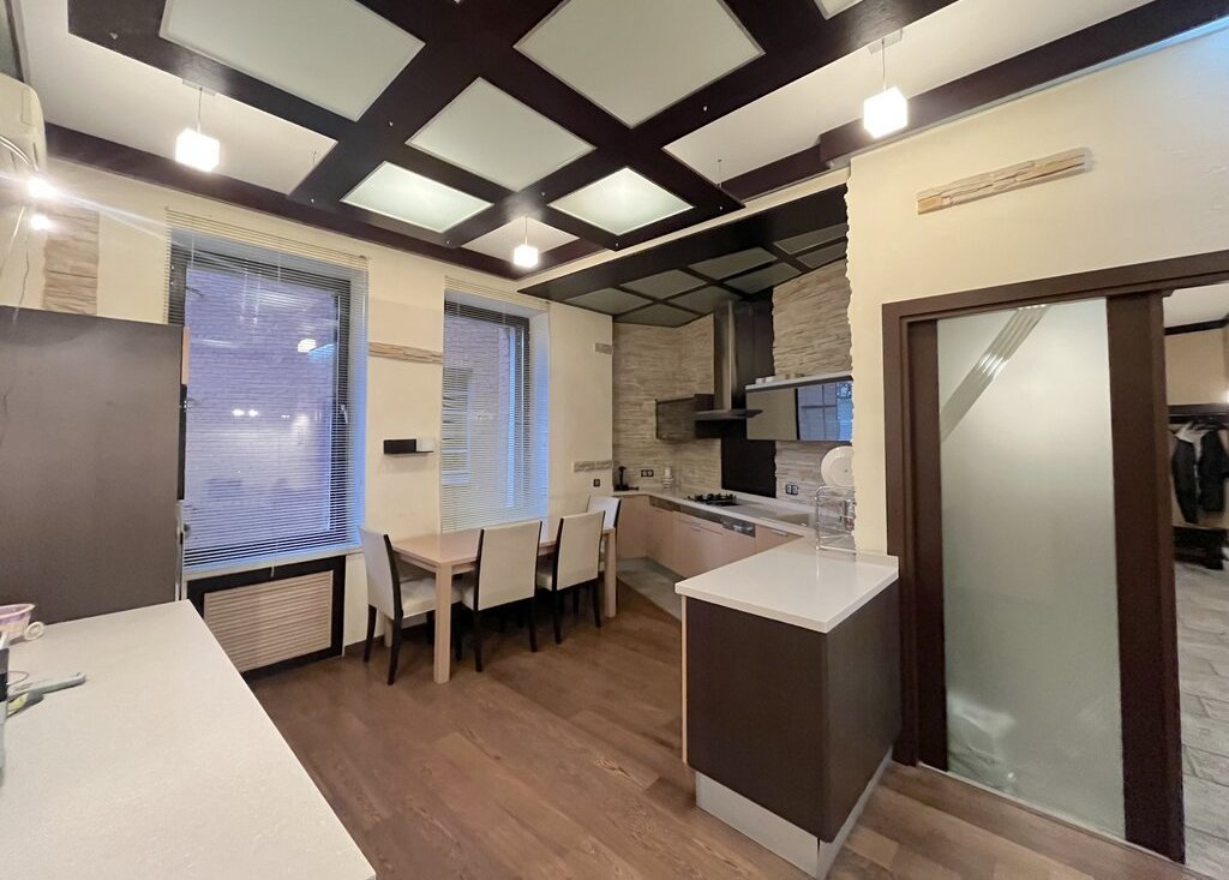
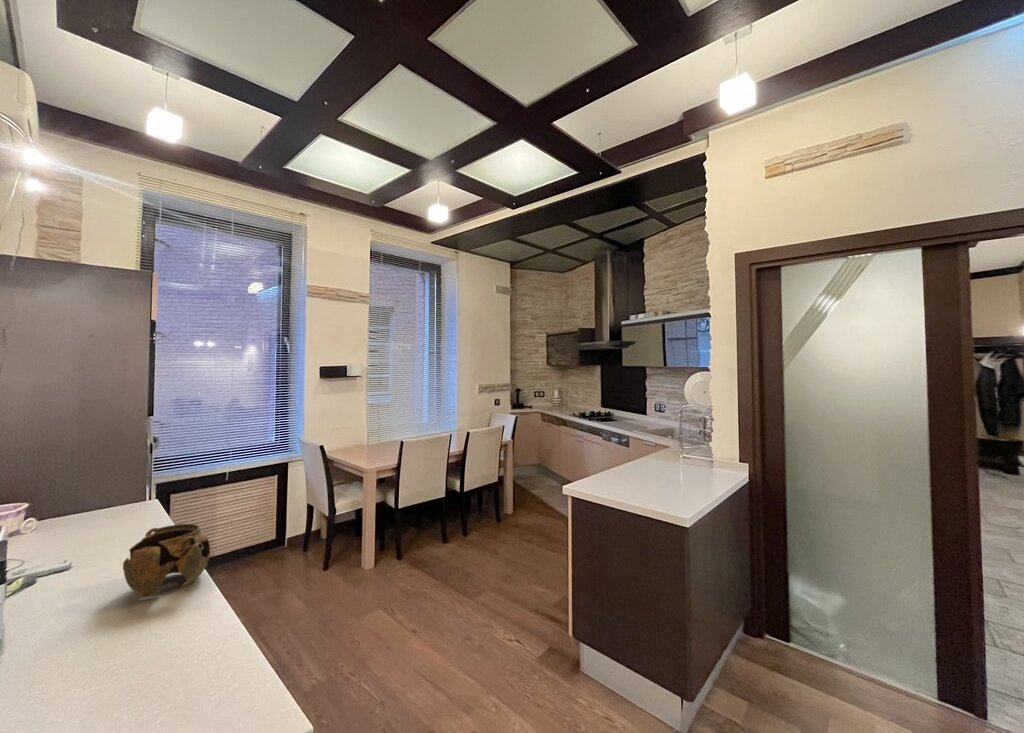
+ teapot [122,523,211,597]
